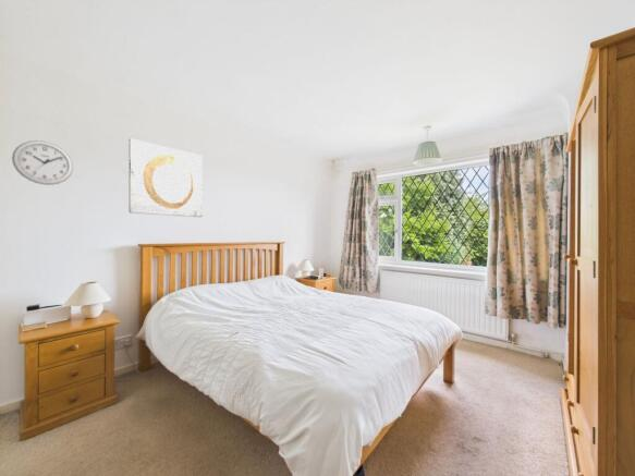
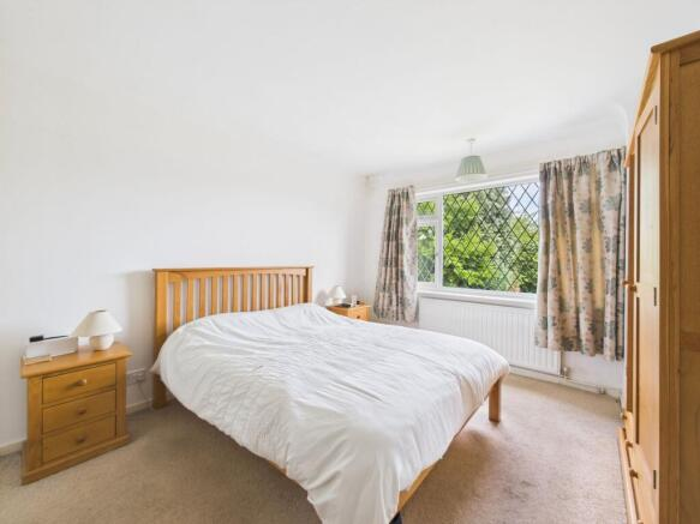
- wall clock [11,139,74,186]
- wall art [127,137,204,218]
